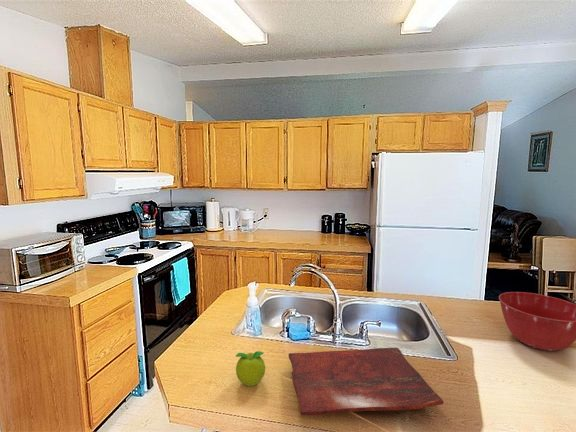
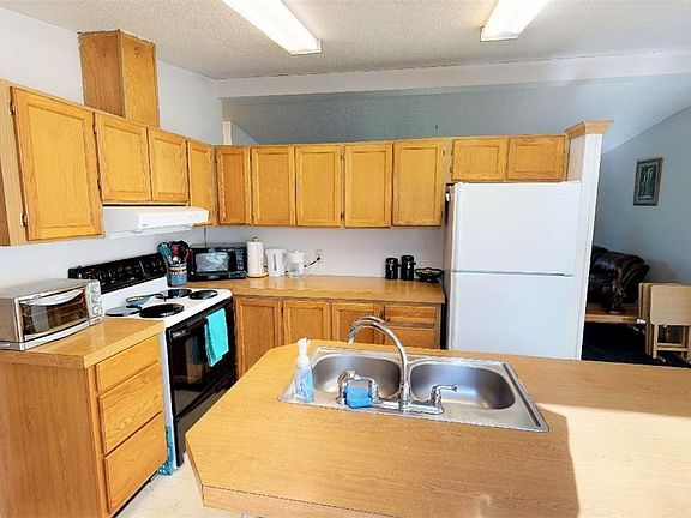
- mixing bowl [498,291,576,352]
- fruit [235,350,266,387]
- cutting board [288,346,445,417]
